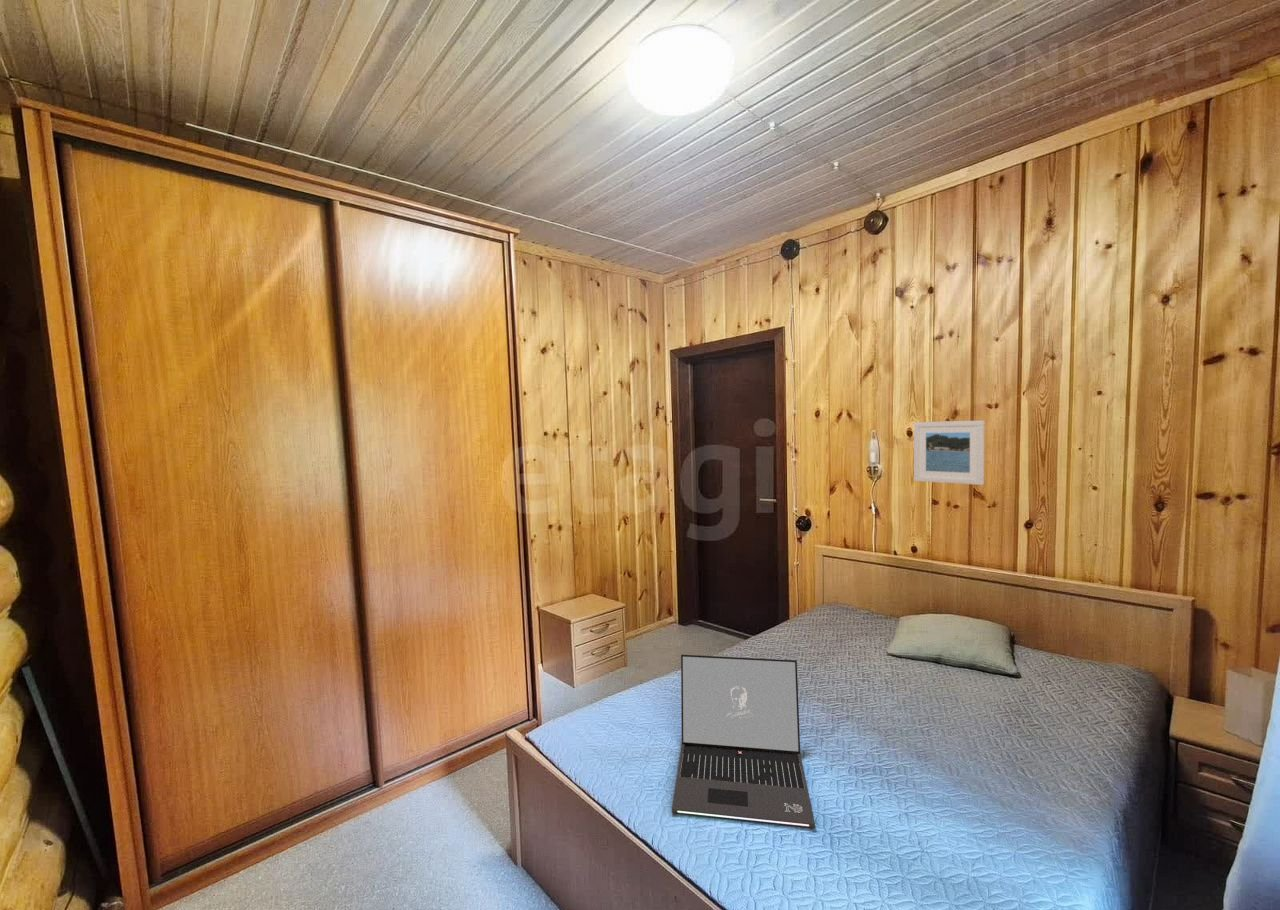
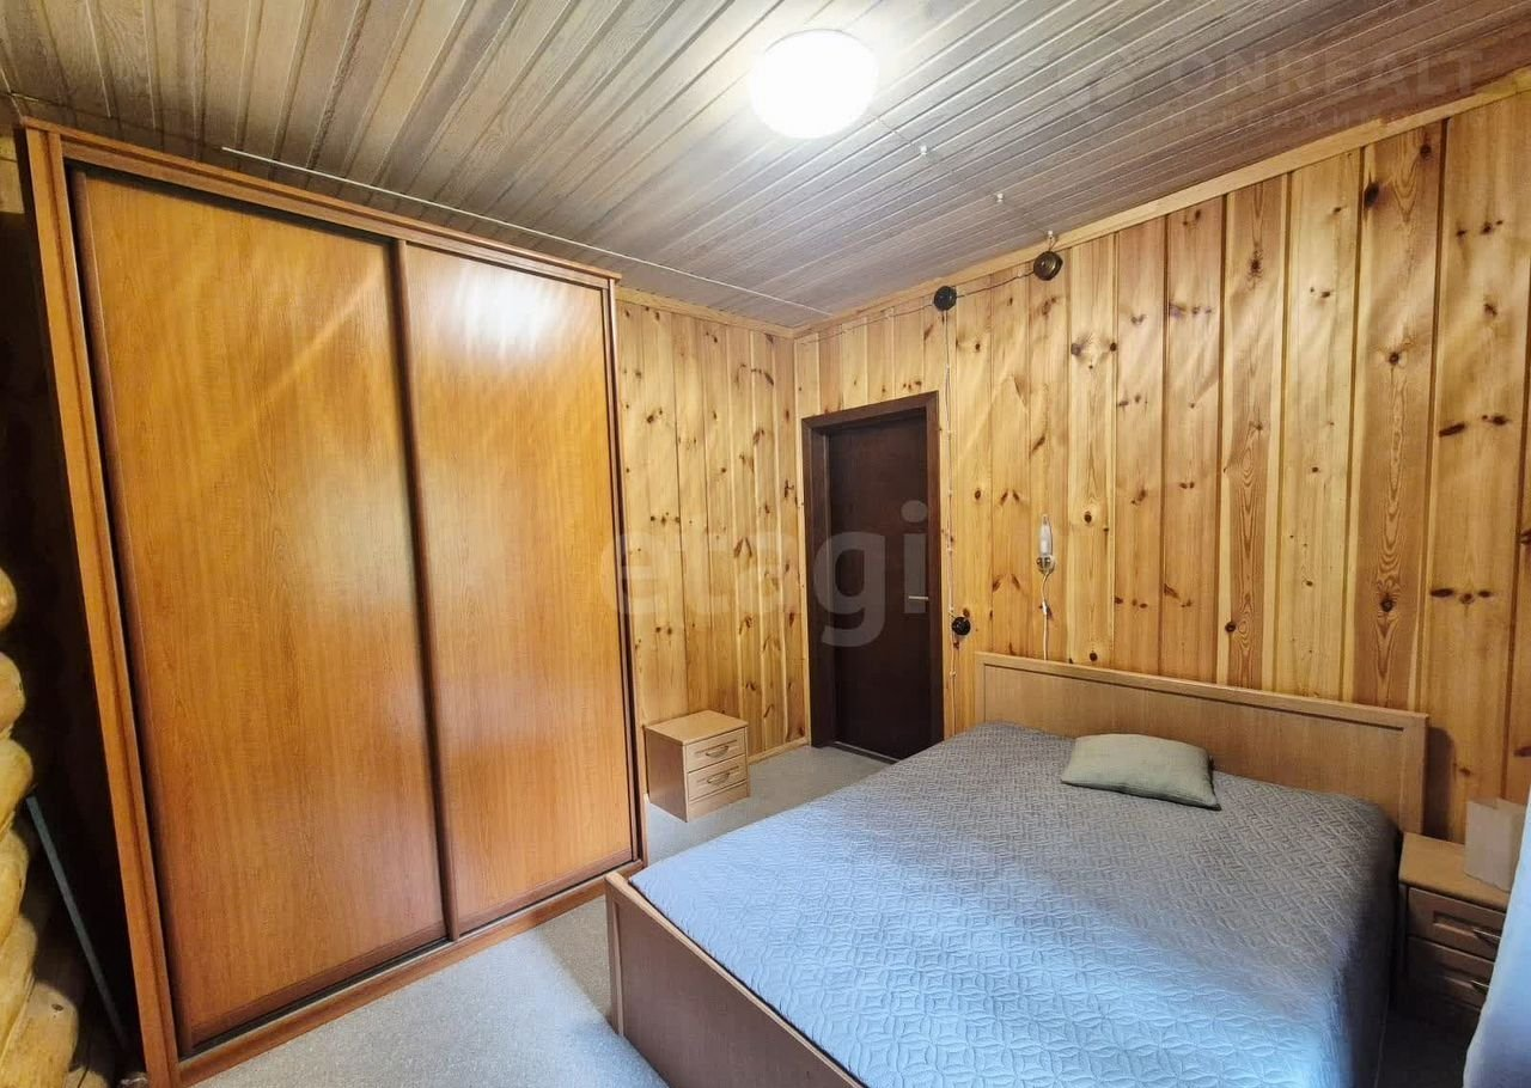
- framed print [913,420,986,486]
- laptop [671,654,816,829]
